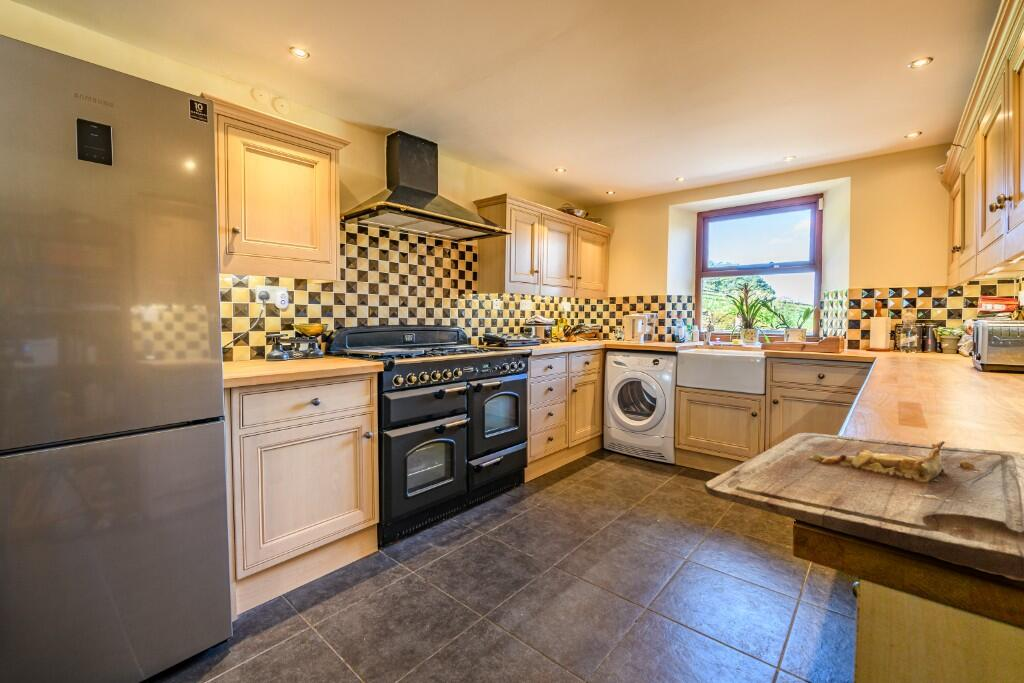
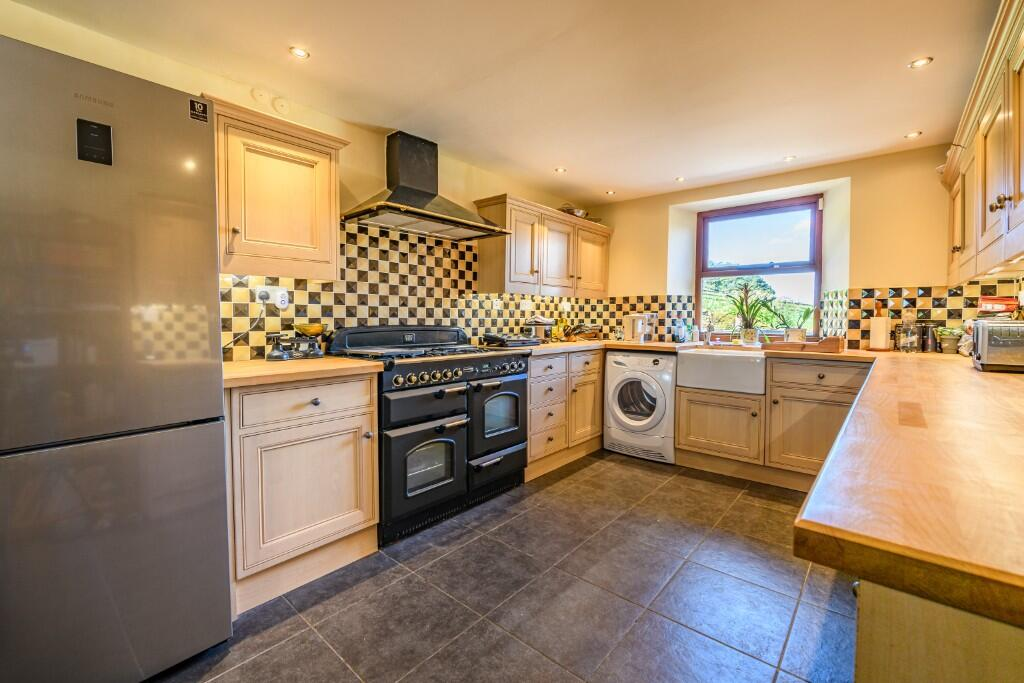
- cutting board [703,432,1024,582]
